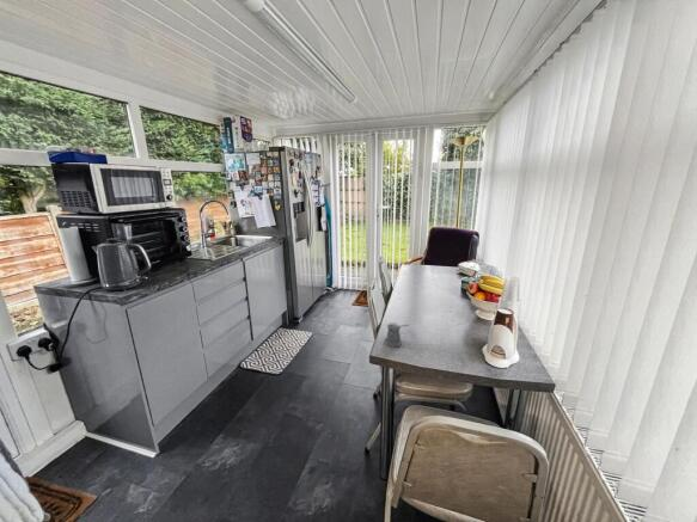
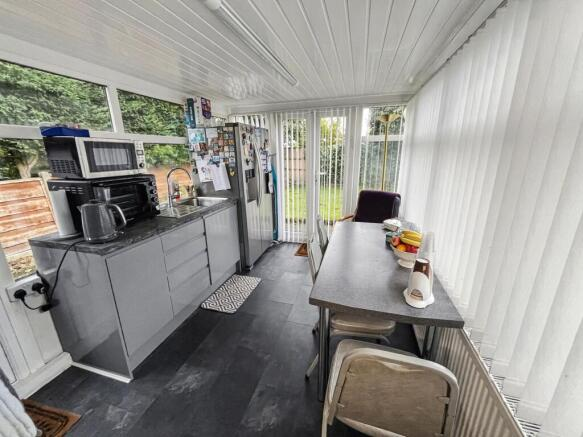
- pepper shaker [384,321,410,348]
